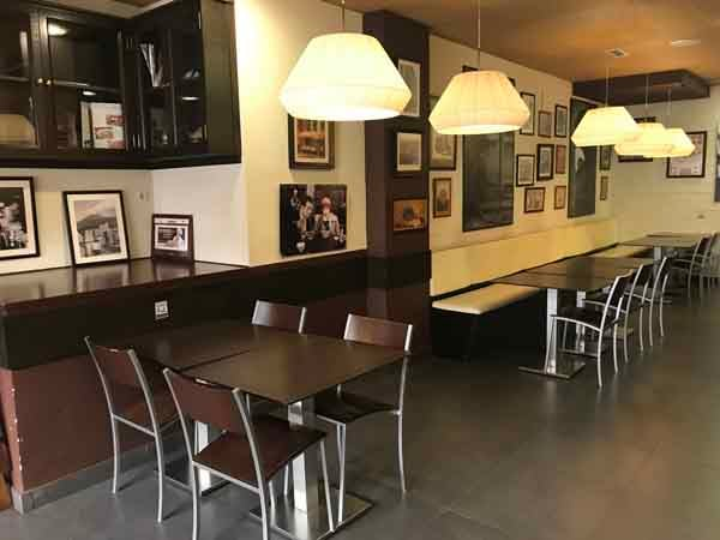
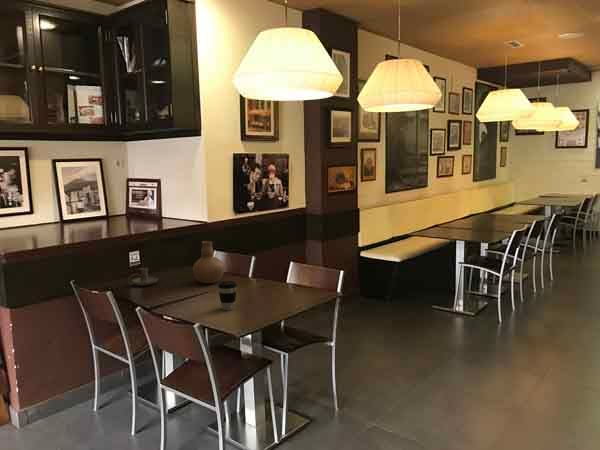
+ vase [192,240,226,284]
+ coffee cup [217,280,238,311]
+ candle holder [127,267,158,287]
